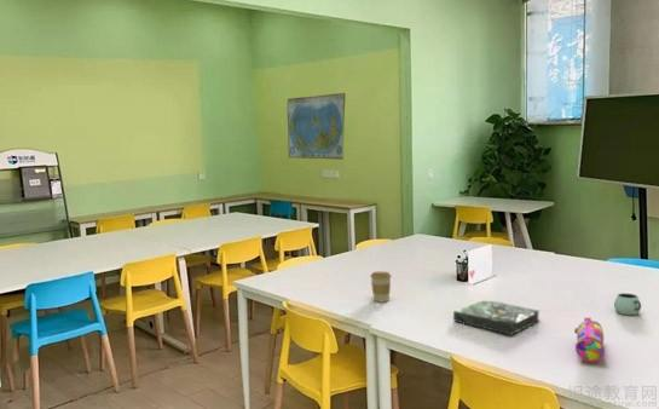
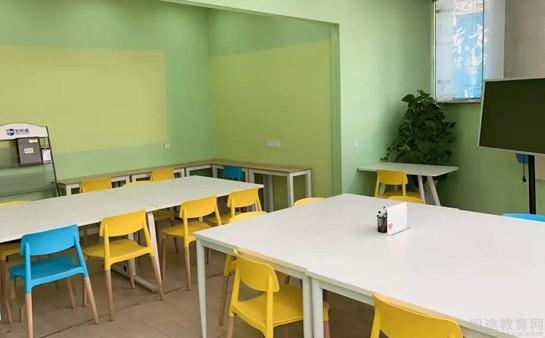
- mug [613,292,642,316]
- pencil case [573,317,606,363]
- world map [287,92,347,161]
- book [452,299,541,336]
- coffee cup [369,271,393,304]
